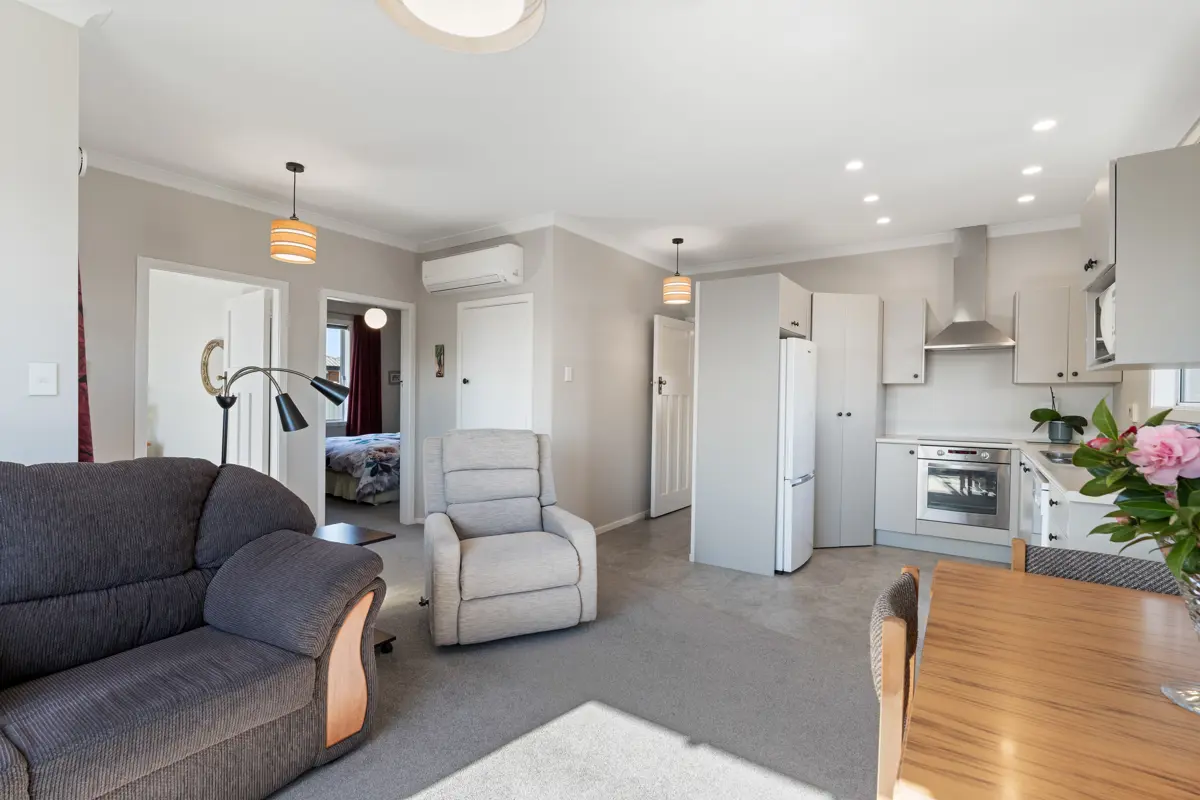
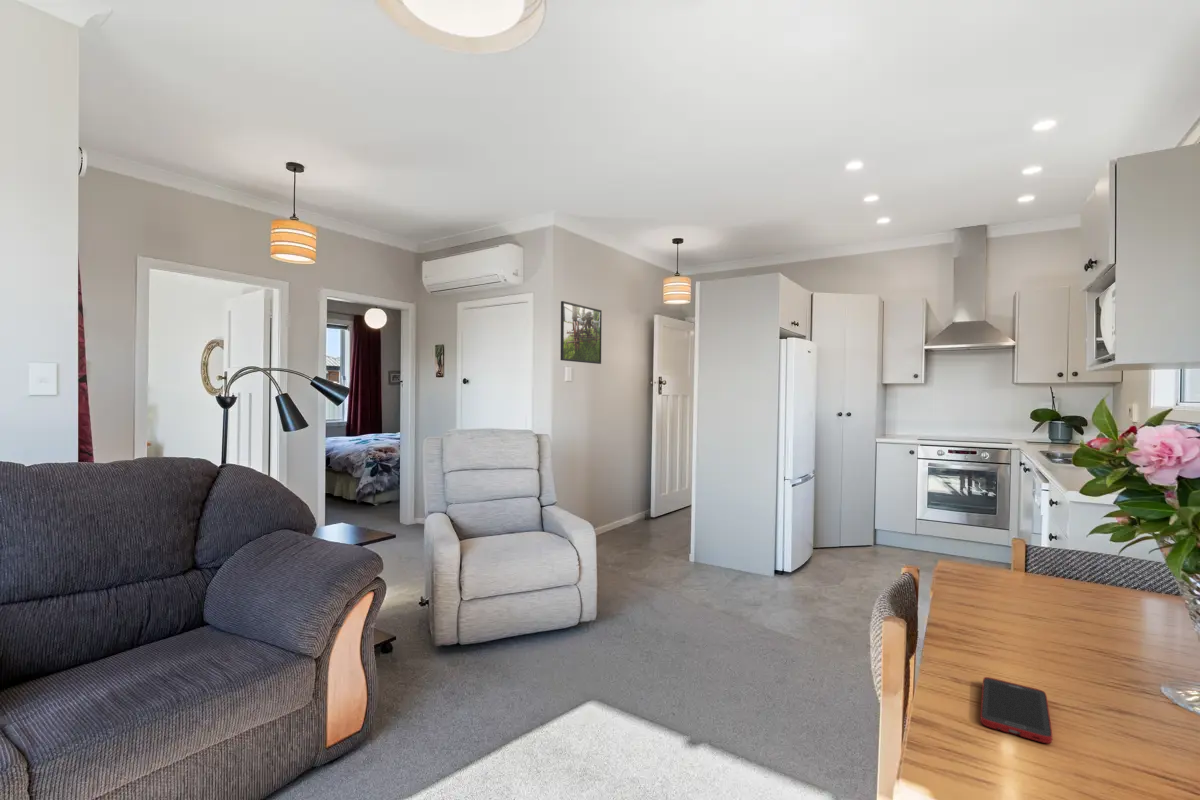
+ cell phone [979,676,1053,744]
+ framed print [560,300,603,365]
